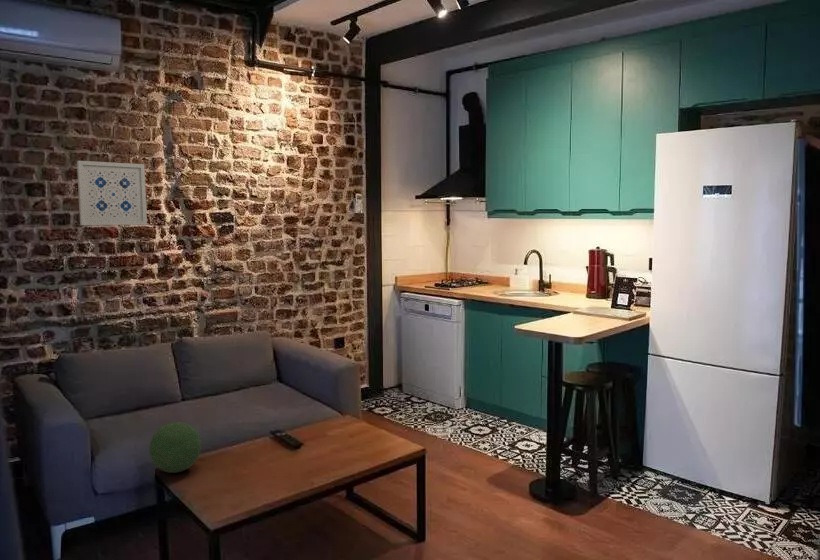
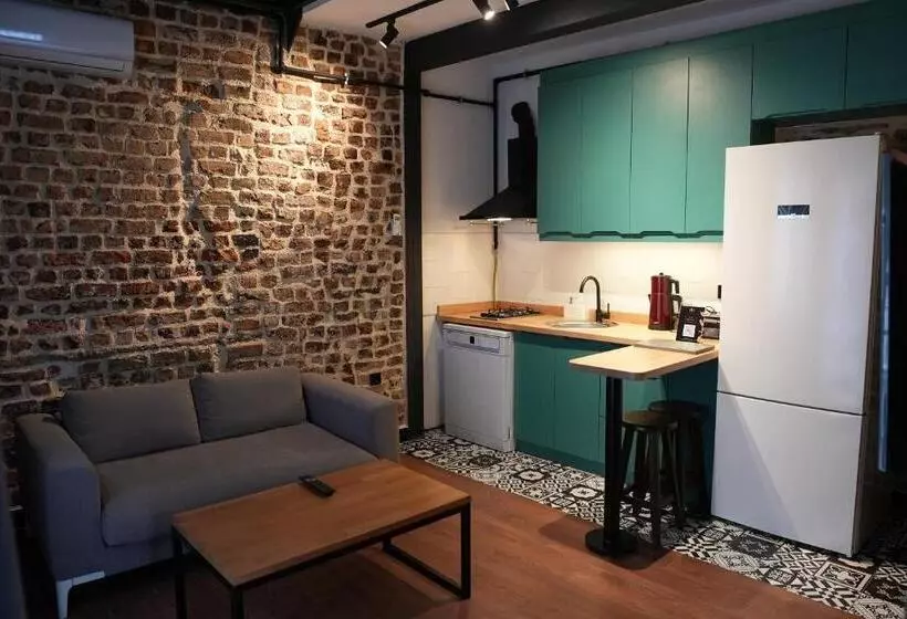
- decorative orb [148,421,202,474]
- wall art [76,160,148,226]
